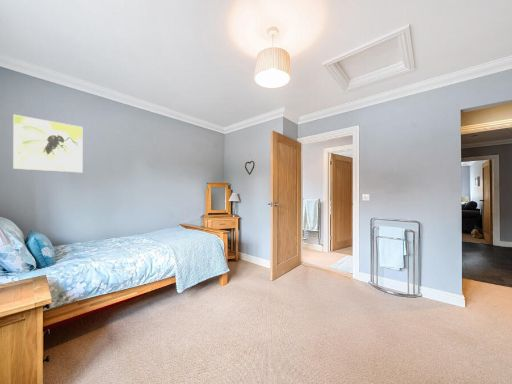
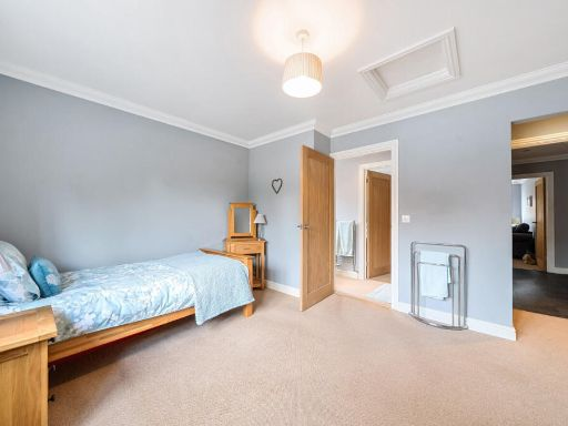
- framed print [12,113,84,173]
